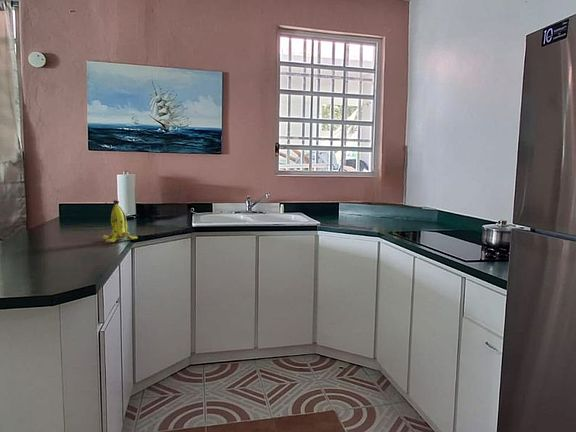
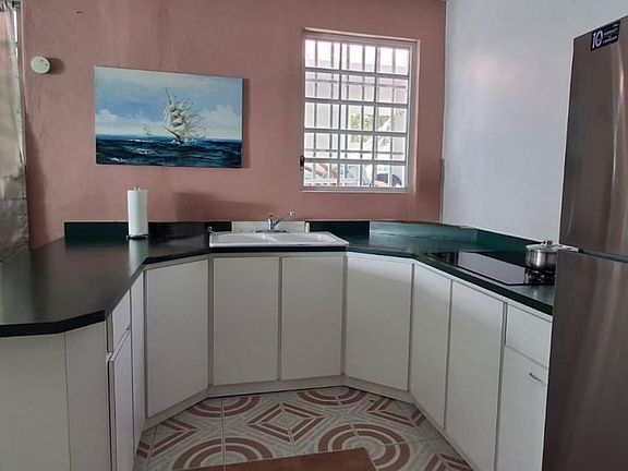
- banana [102,200,139,244]
